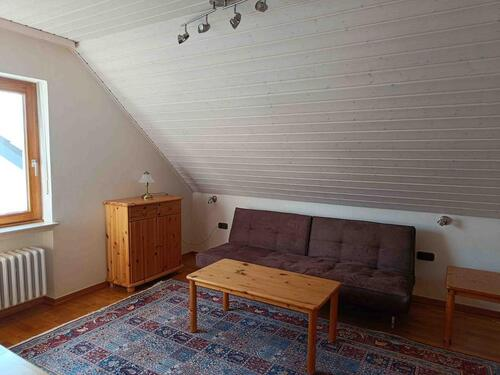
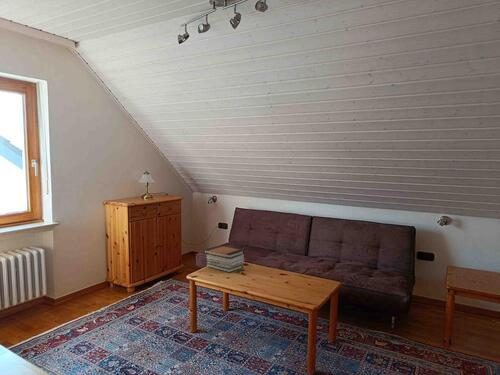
+ book stack [203,245,245,273]
